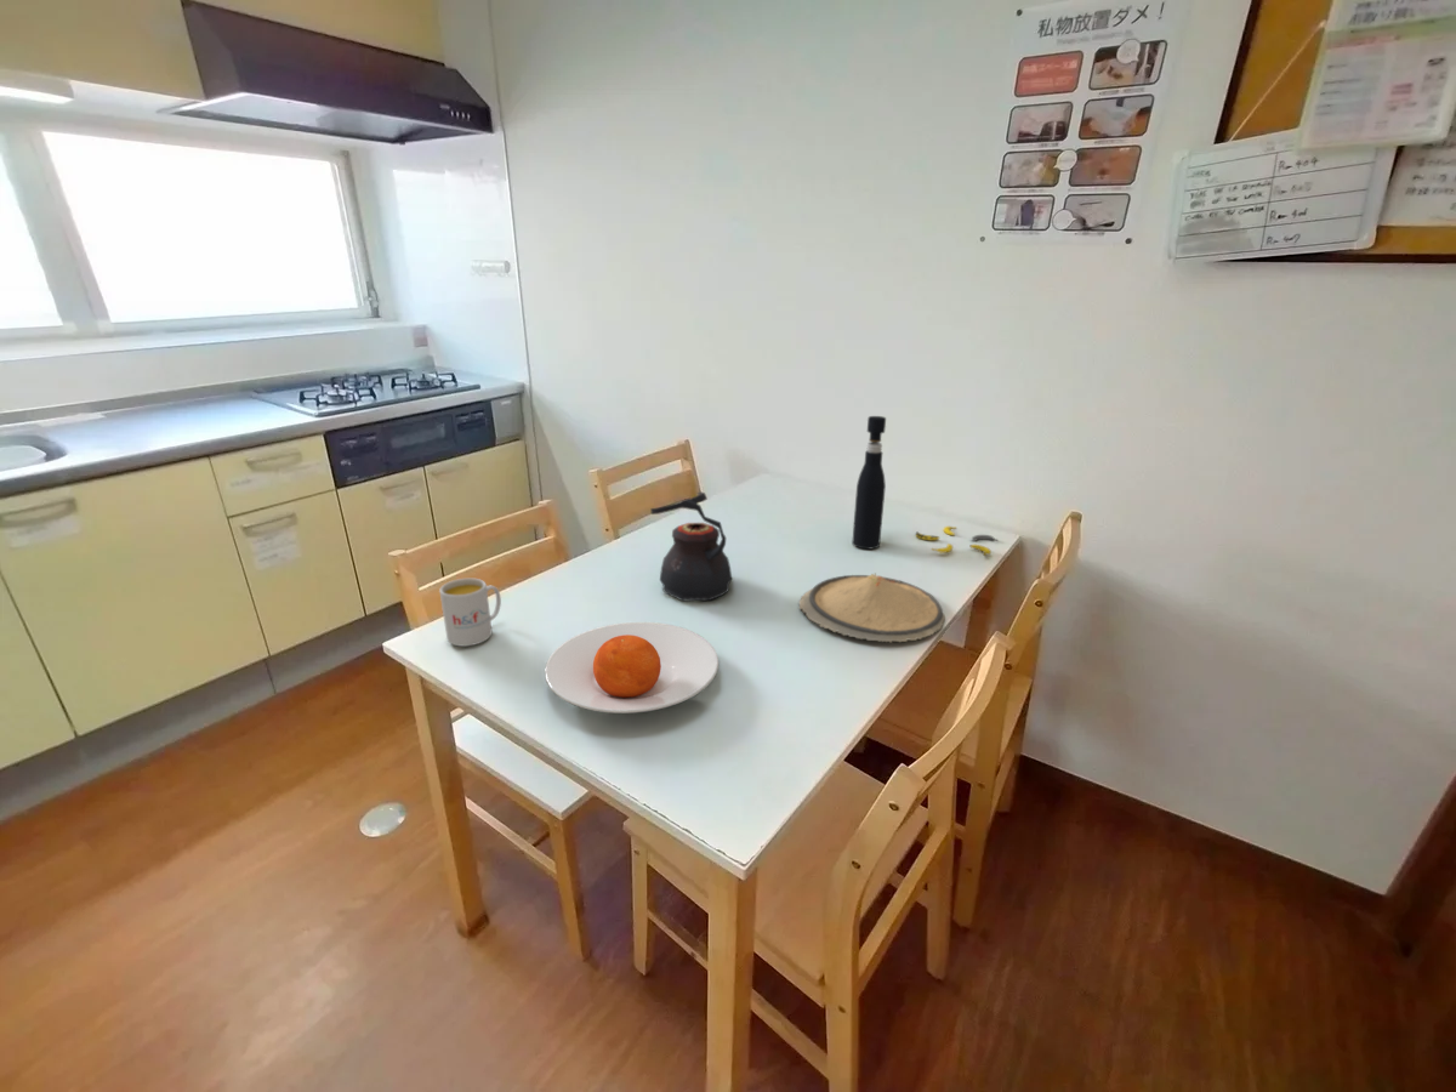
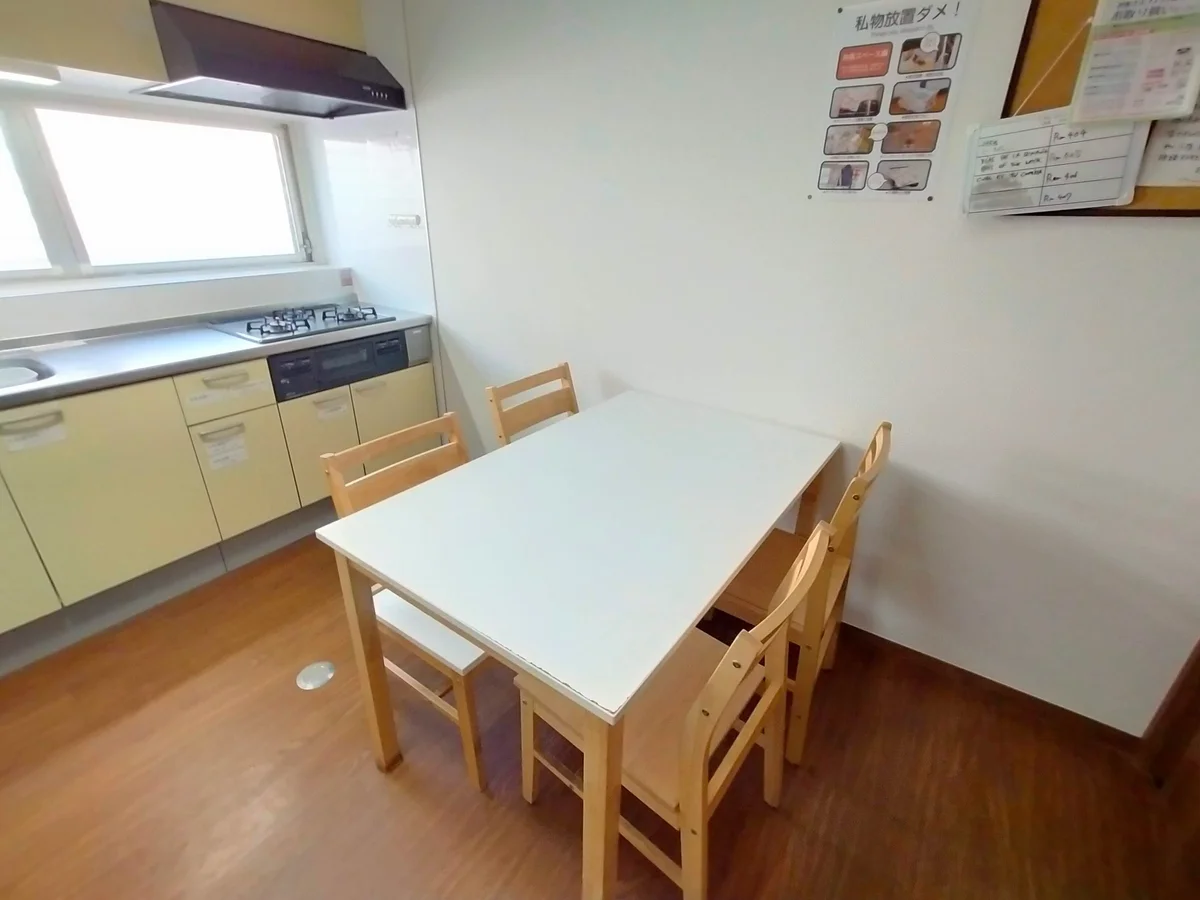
- mug [438,578,502,647]
- plate [544,621,720,715]
- banana [915,525,999,557]
- plate [797,571,946,644]
- pepper grinder [851,415,887,550]
- teapot [649,491,733,602]
